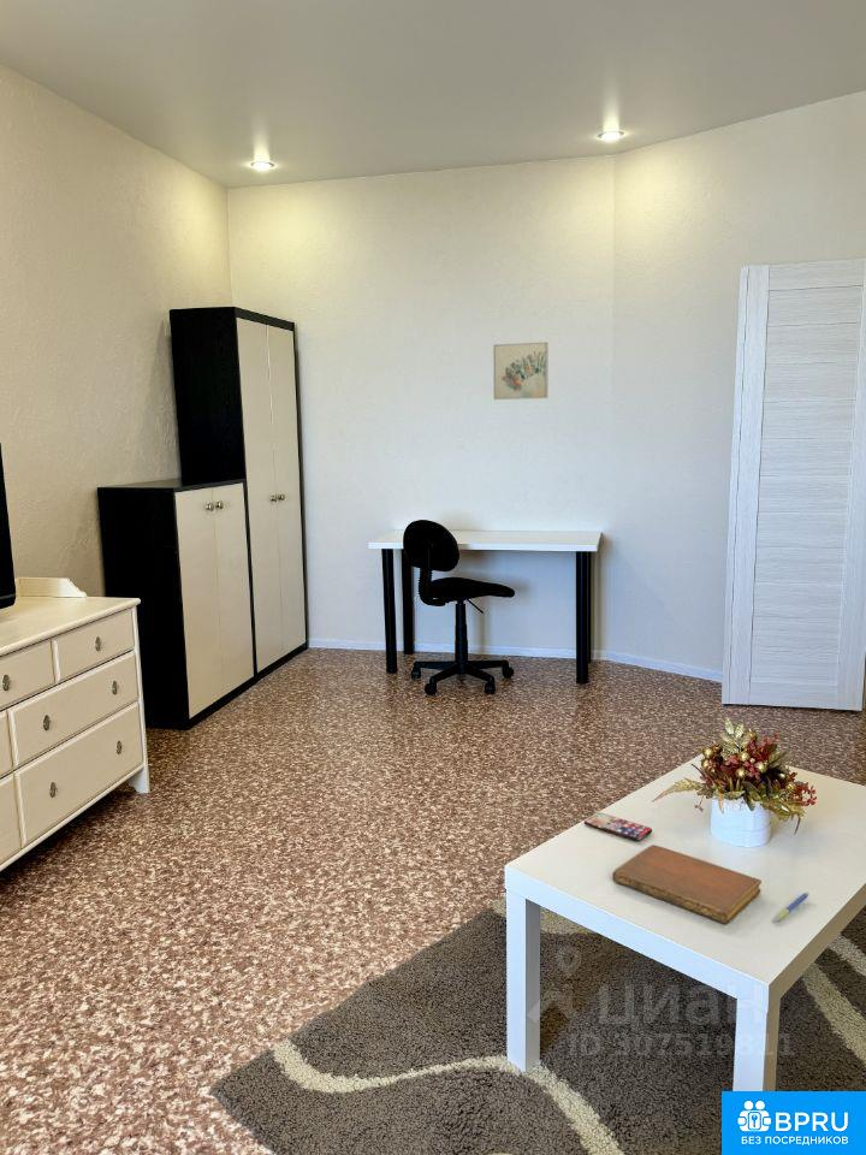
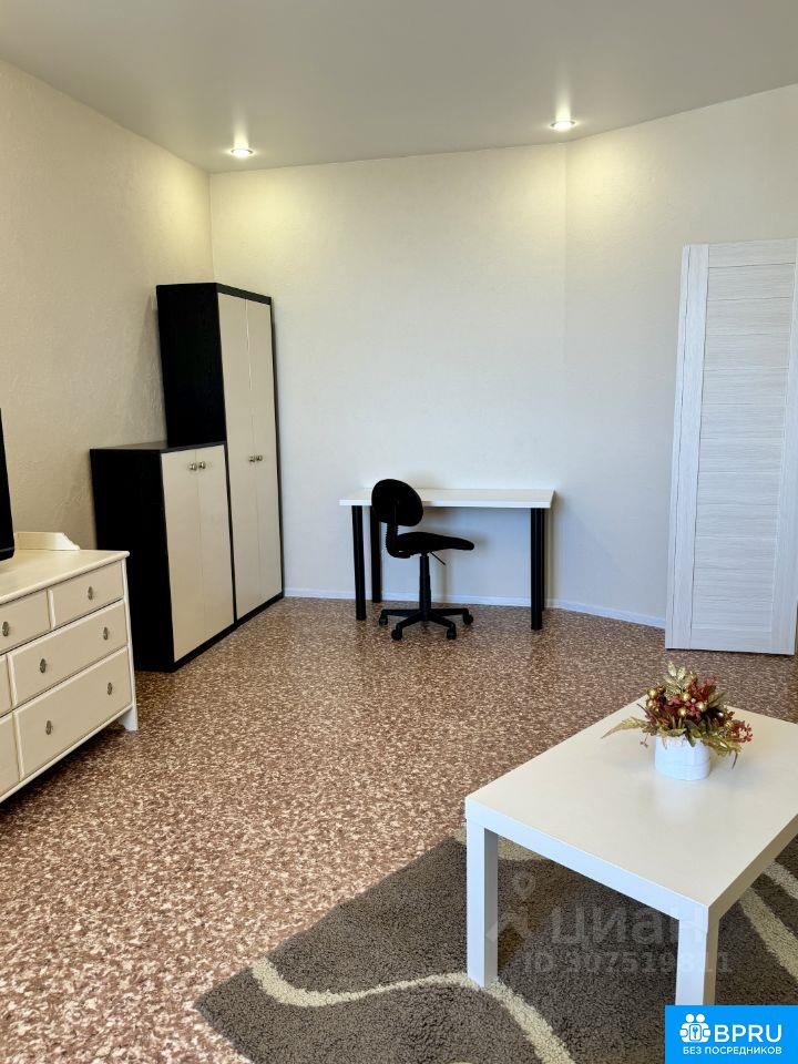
- wall art [492,340,550,401]
- notebook [611,843,763,925]
- smartphone [583,812,653,842]
- pen [772,890,809,924]
